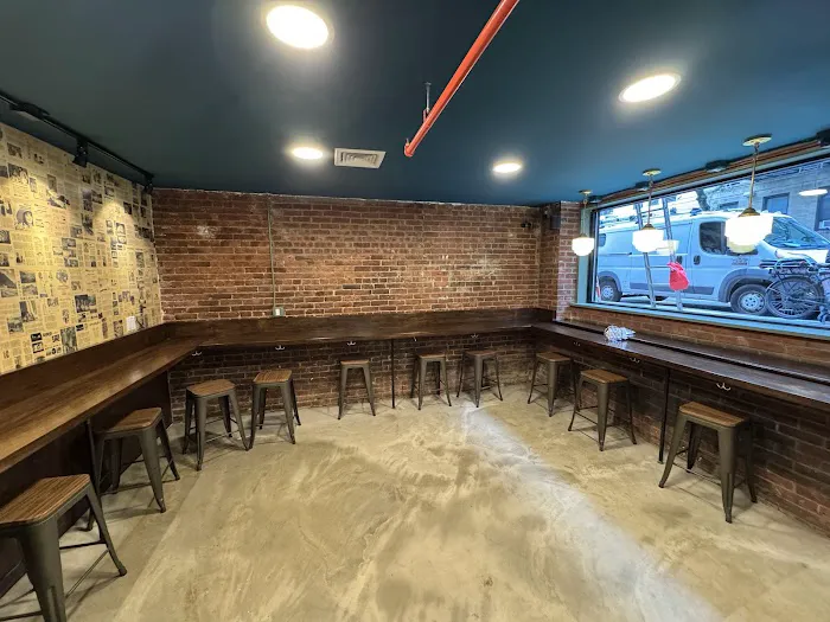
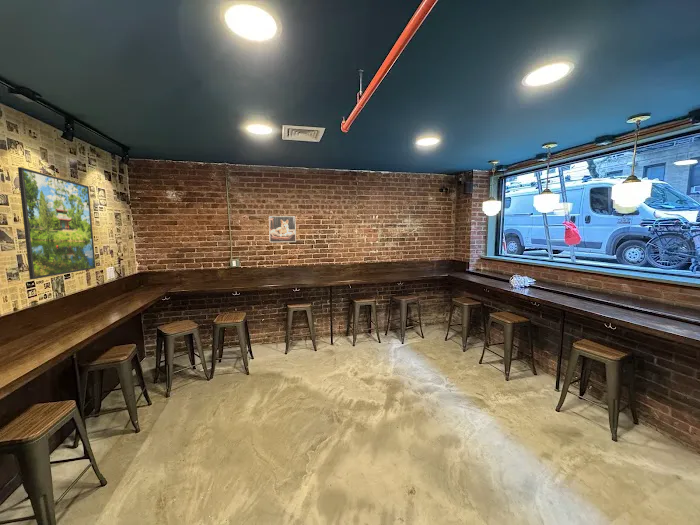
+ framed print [17,166,97,280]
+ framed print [268,215,297,243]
